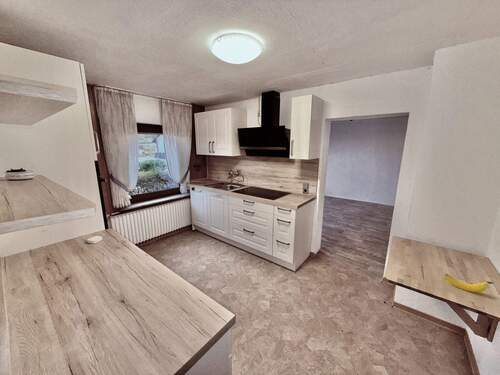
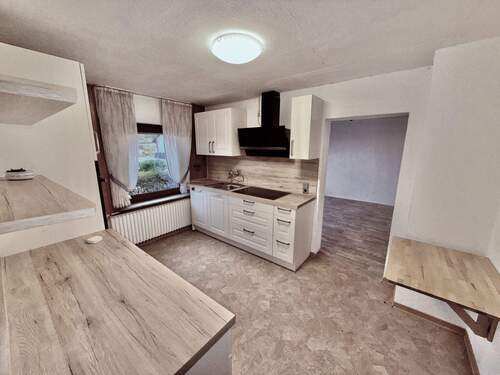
- banana [444,273,494,293]
